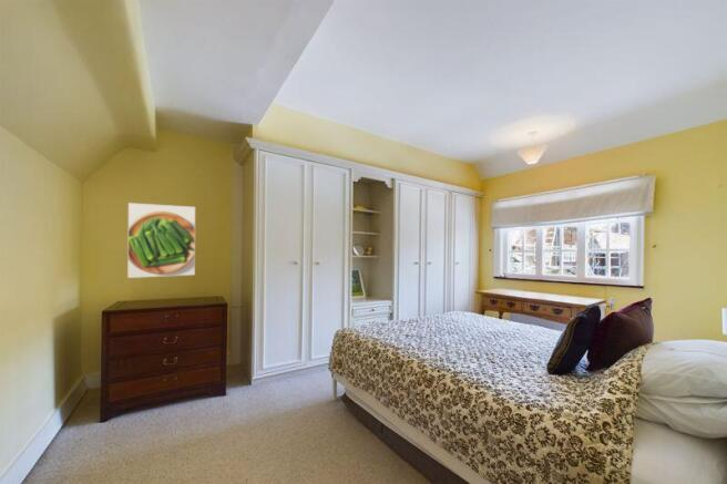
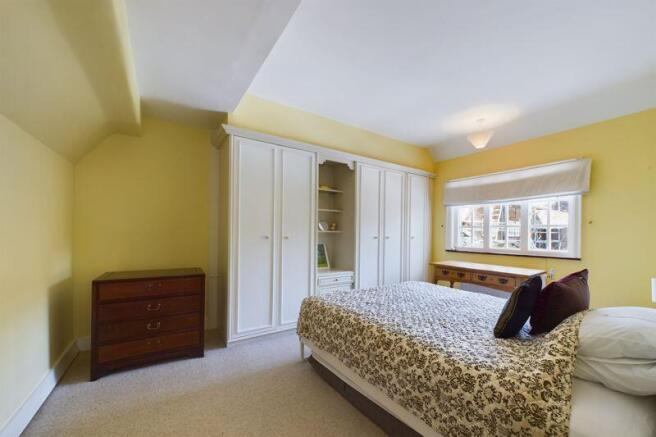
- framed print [126,202,196,279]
